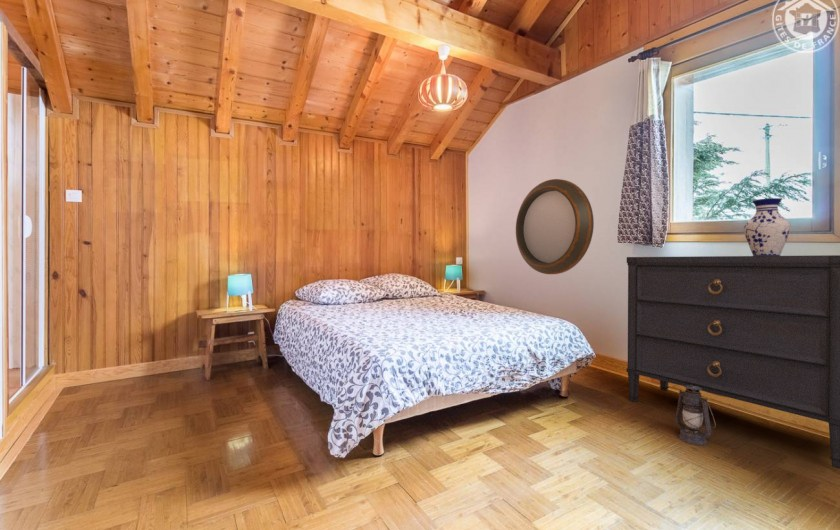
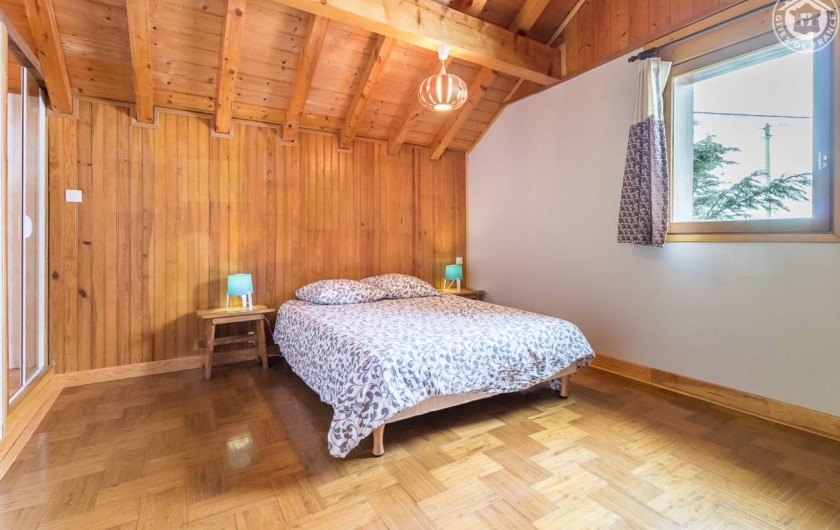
- home mirror [515,178,595,275]
- lantern [674,385,717,447]
- vase [743,197,792,256]
- dresser [625,254,840,470]
